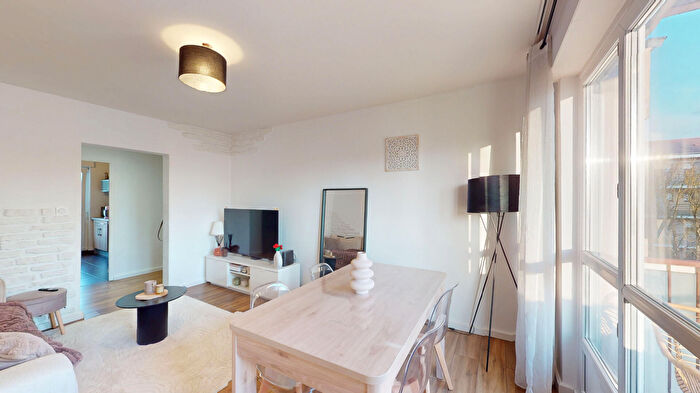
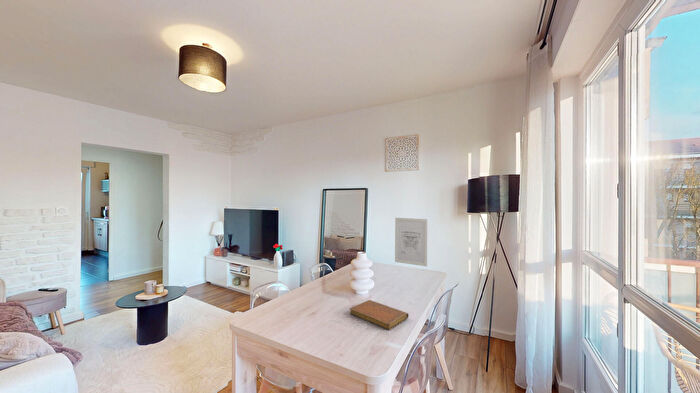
+ notebook [349,299,410,331]
+ wall art [394,217,428,267]
